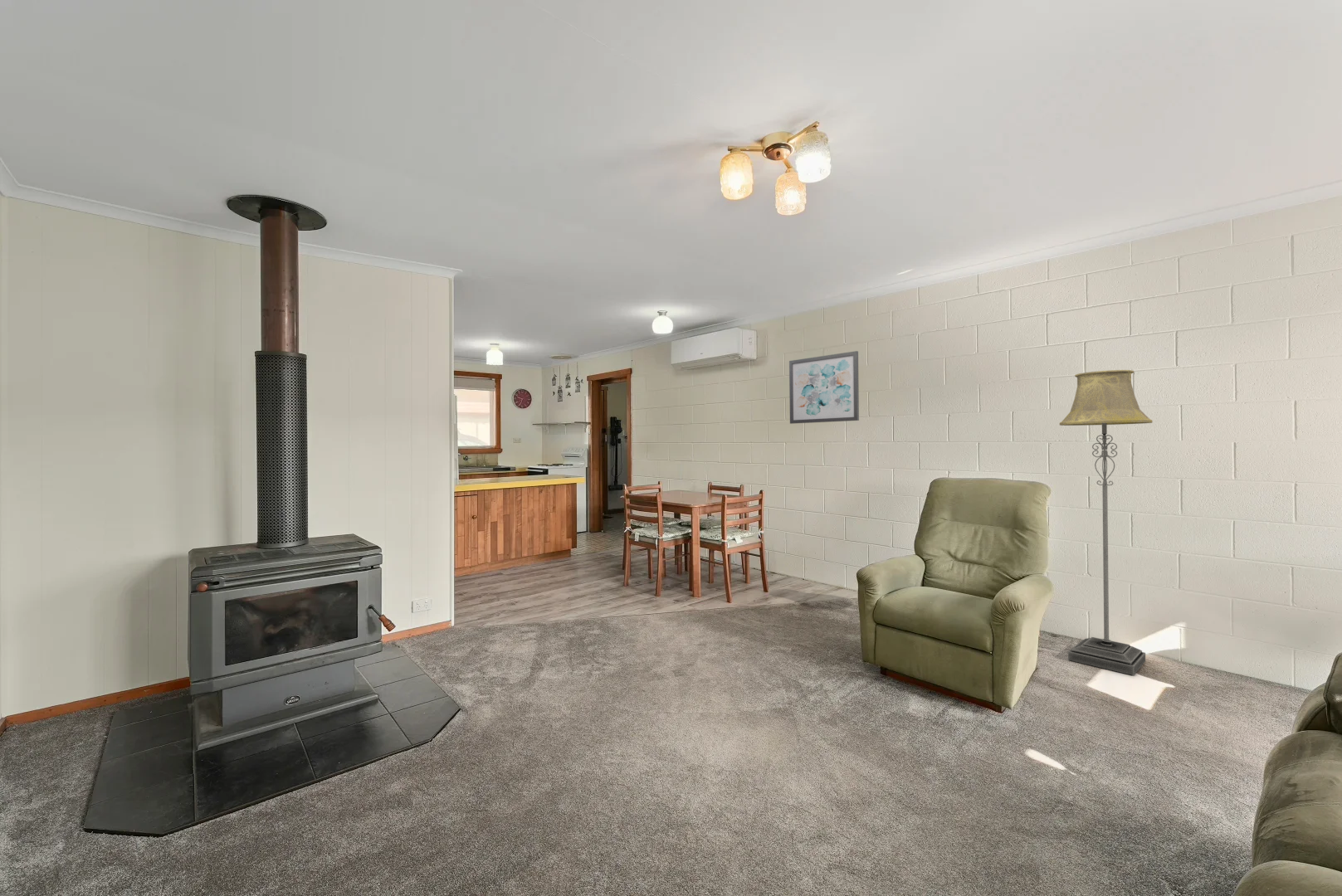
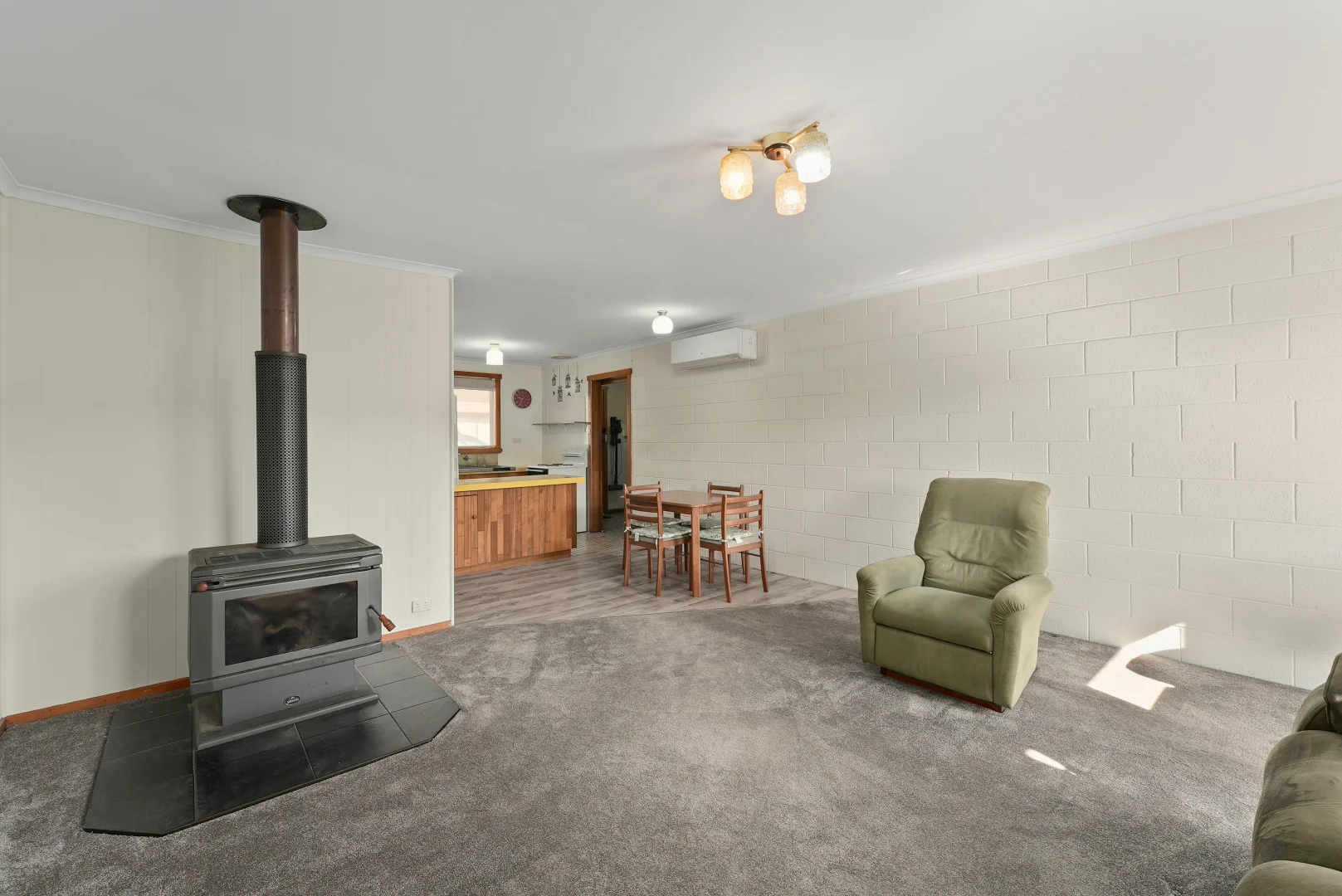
- wall art [788,350,860,425]
- floor lamp [1059,369,1154,676]
